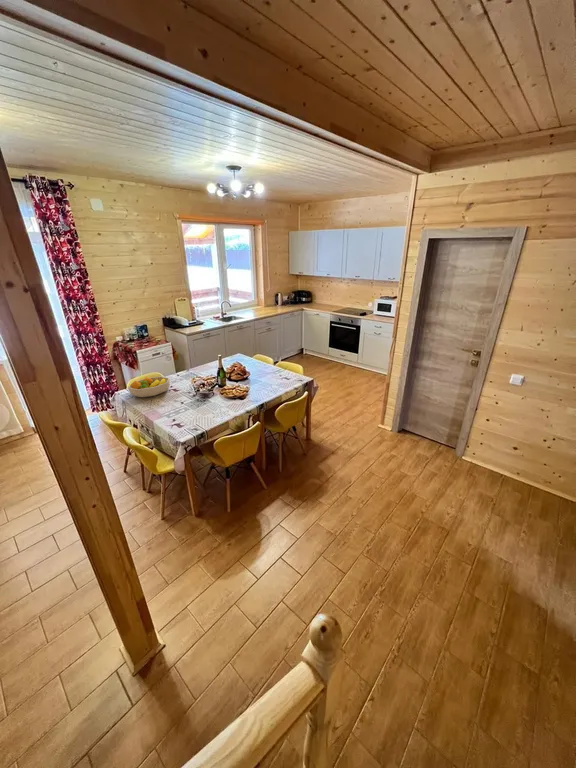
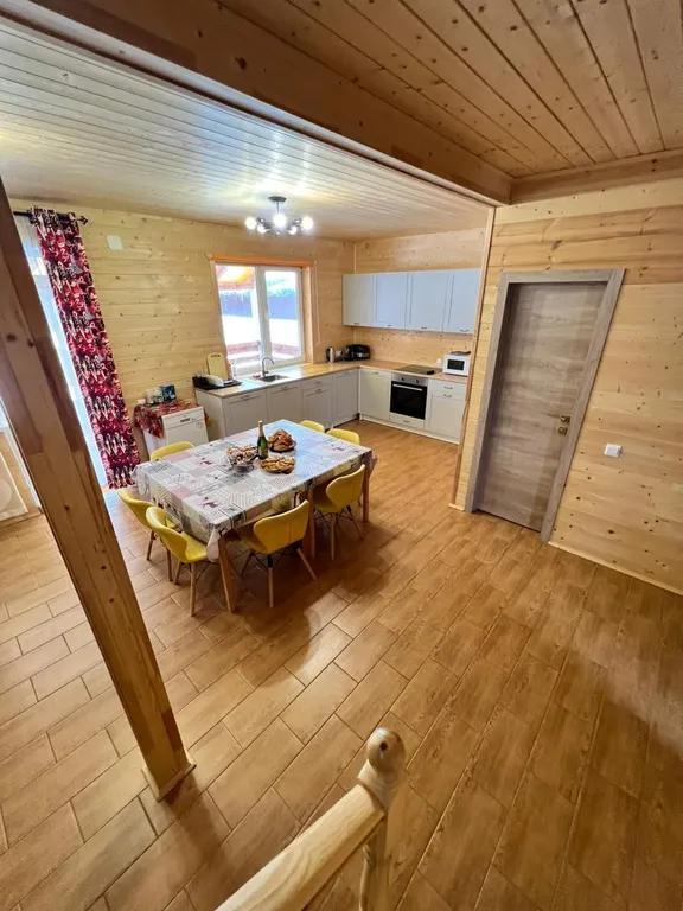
- fruit bowl [127,376,171,398]
